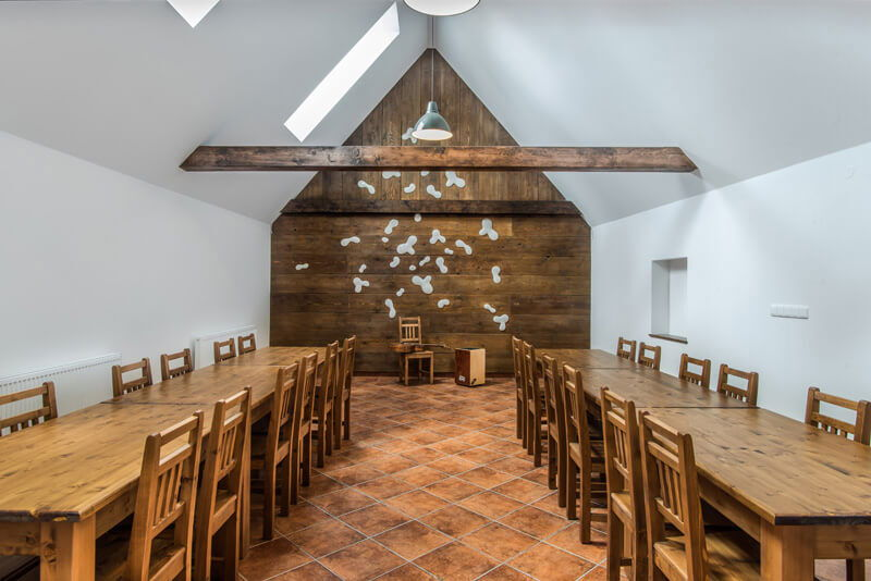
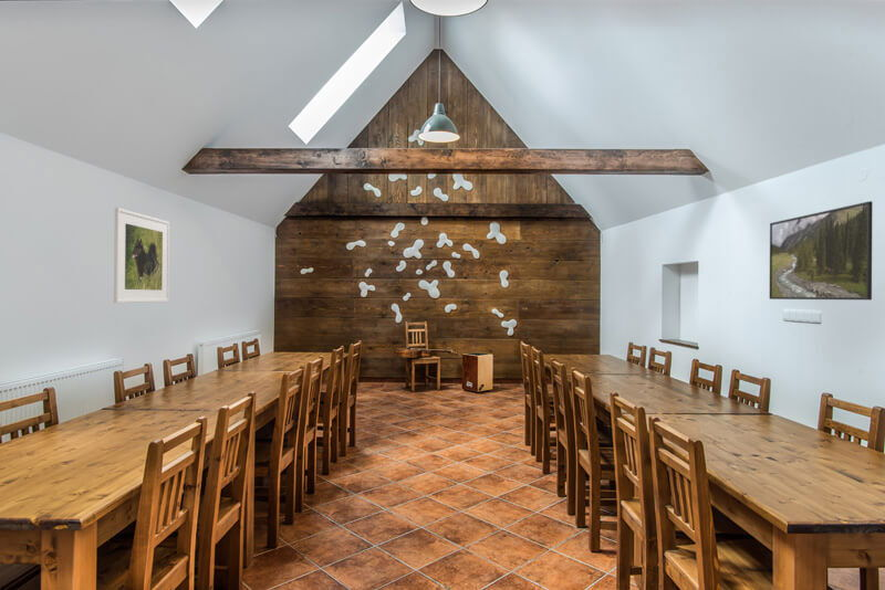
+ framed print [113,207,170,304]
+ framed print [769,200,874,301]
